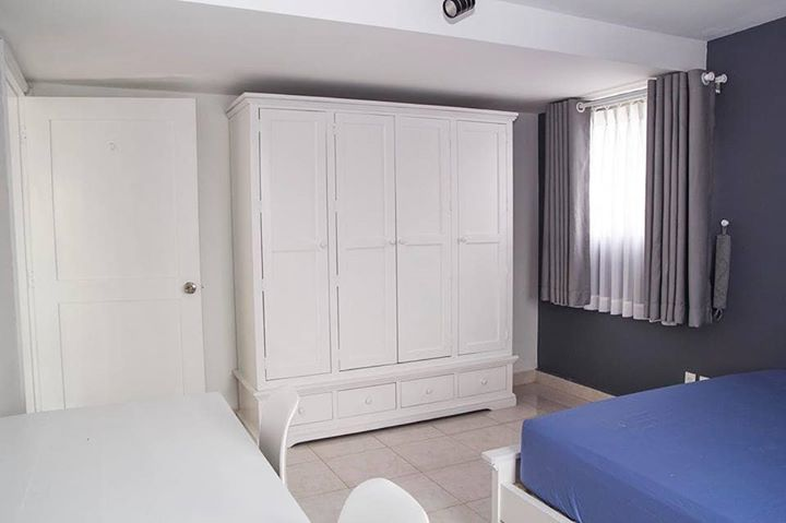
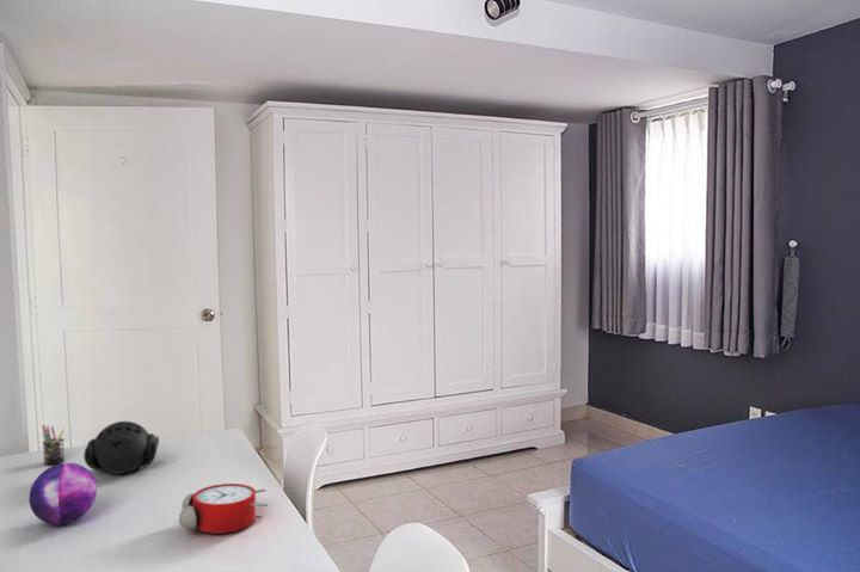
+ decorative orb [27,462,98,525]
+ pen holder [41,424,66,466]
+ speaker [82,420,160,475]
+ alarm clock [178,482,269,535]
